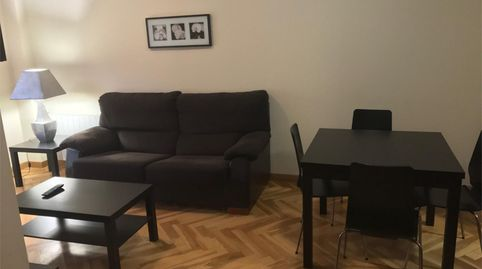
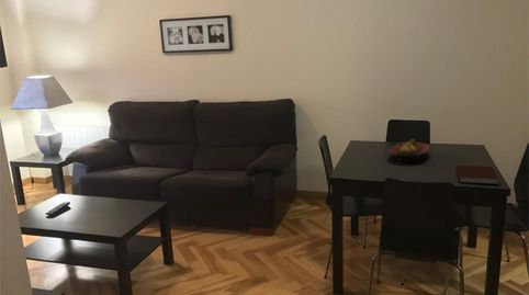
+ notebook [454,164,499,185]
+ fruit bowl [387,138,430,163]
